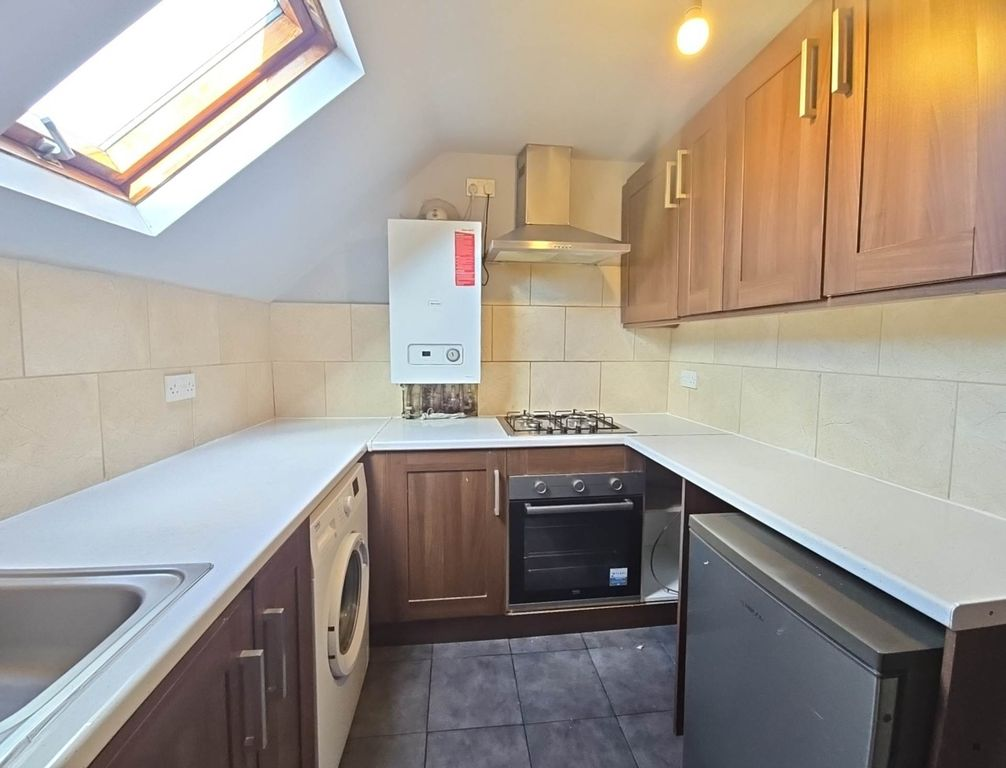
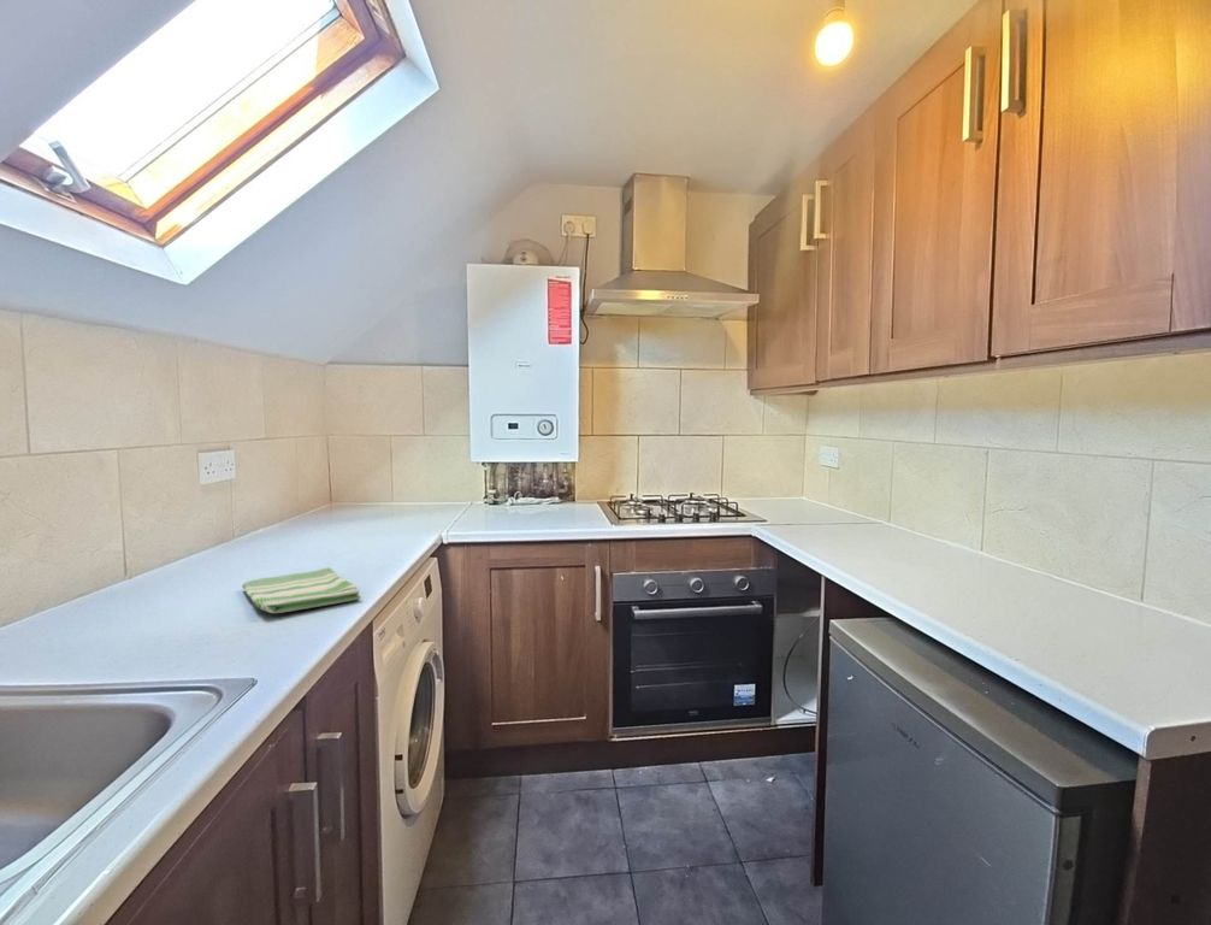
+ dish towel [241,566,361,614]
